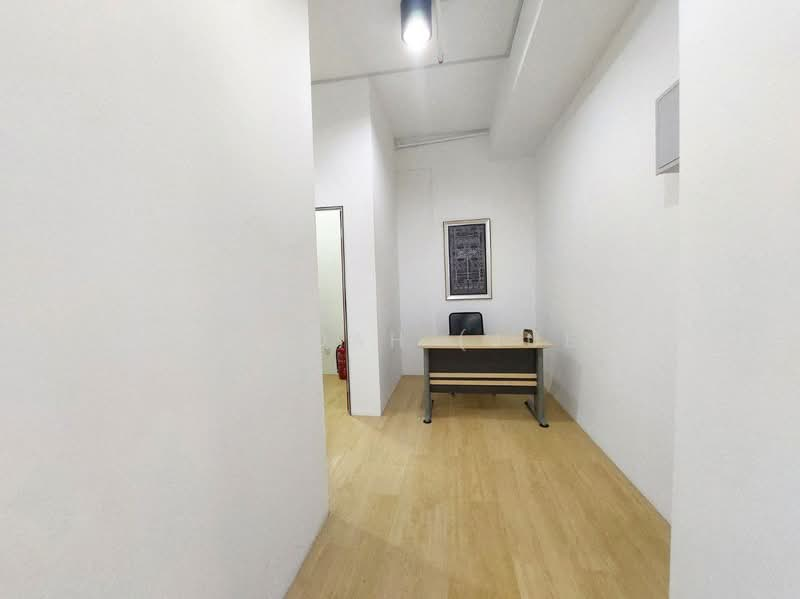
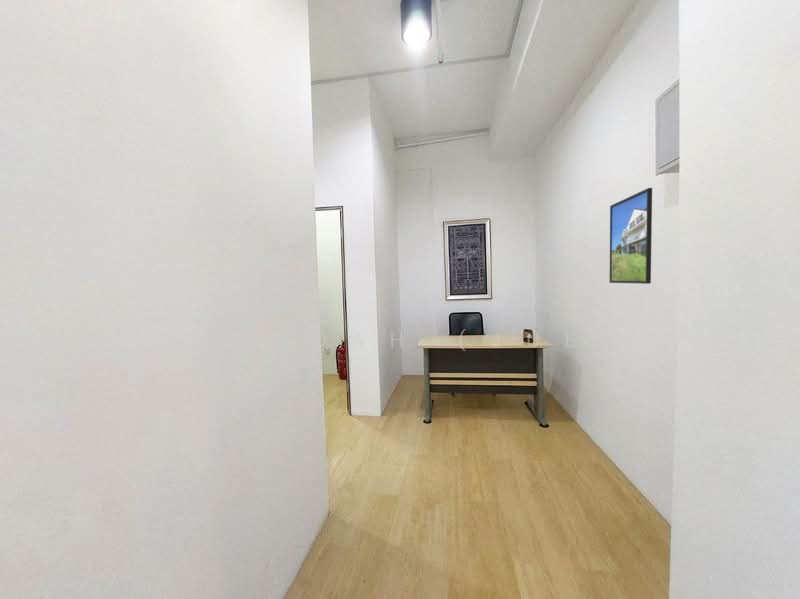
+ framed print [609,187,653,285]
